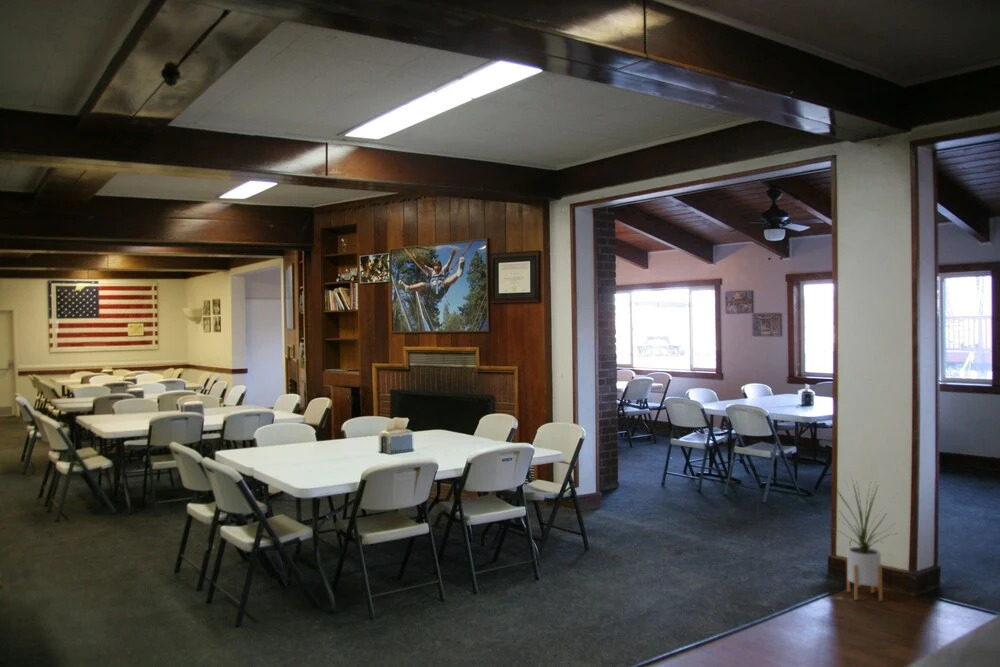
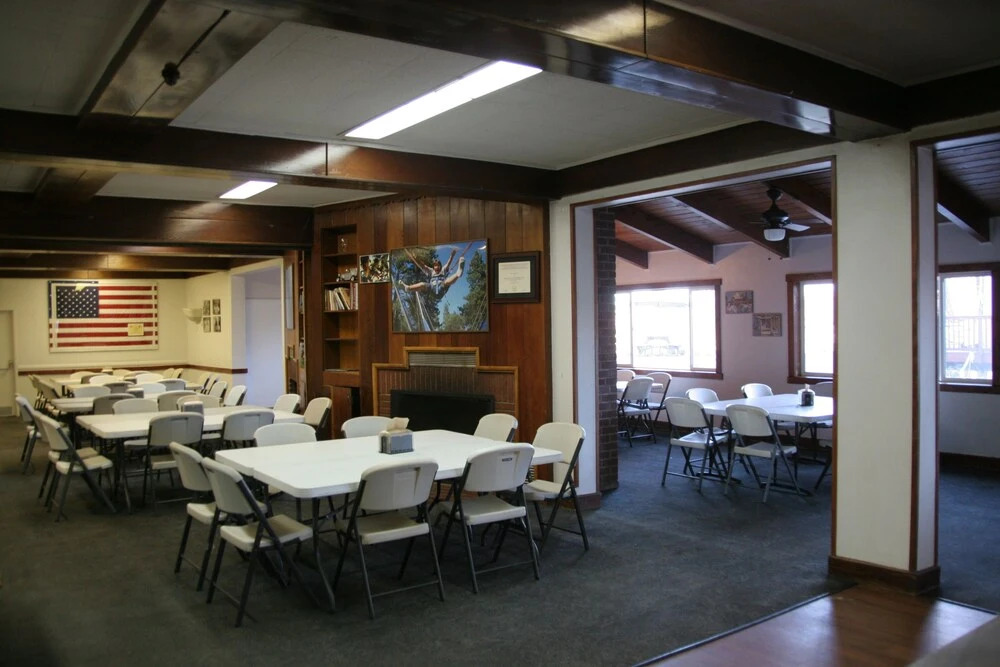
- house plant [831,475,899,602]
